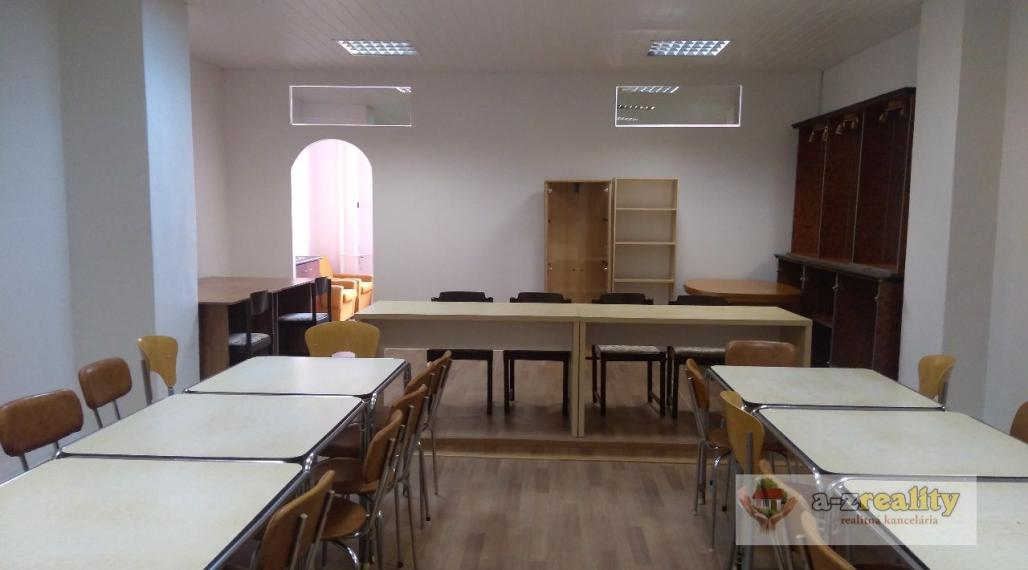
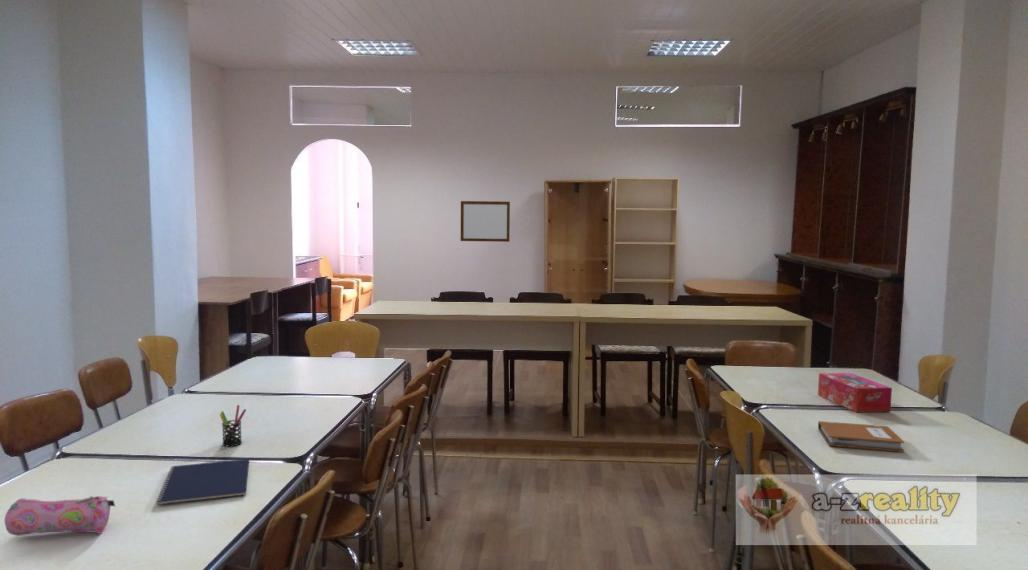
+ notepad [155,458,250,506]
+ pen holder [219,404,247,447]
+ tissue box [817,372,893,413]
+ notebook [817,420,906,453]
+ writing board [460,200,511,243]
+ pencil case [4,495,116,537]
